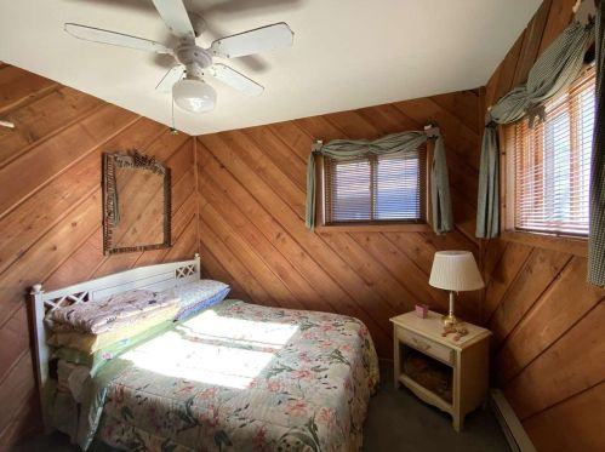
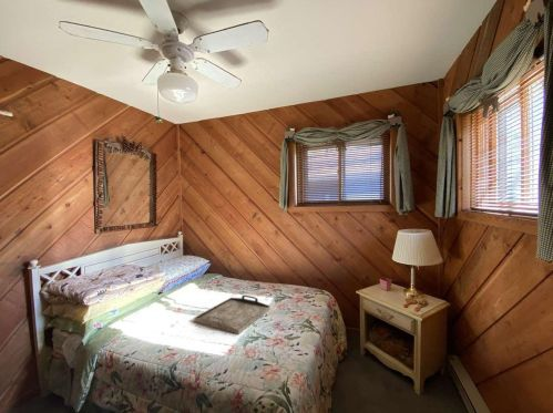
+ serving tray [193,295,272,335]
